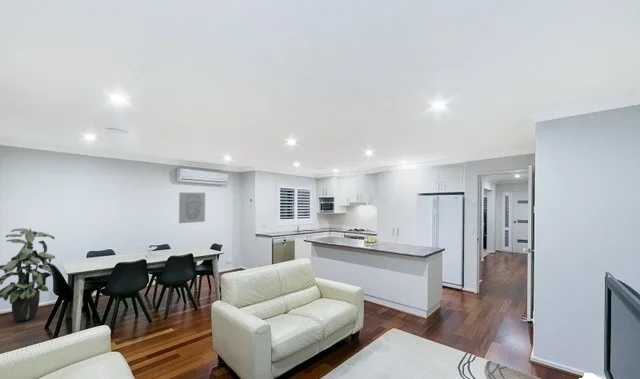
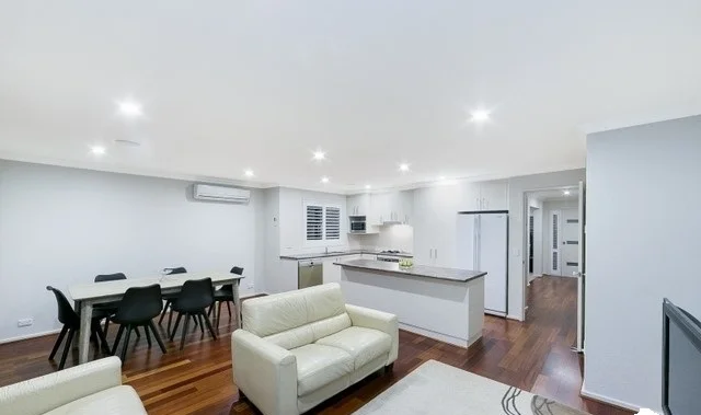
- indoor plant [0,227,56,322]
- wall art [178,192,206,224]
